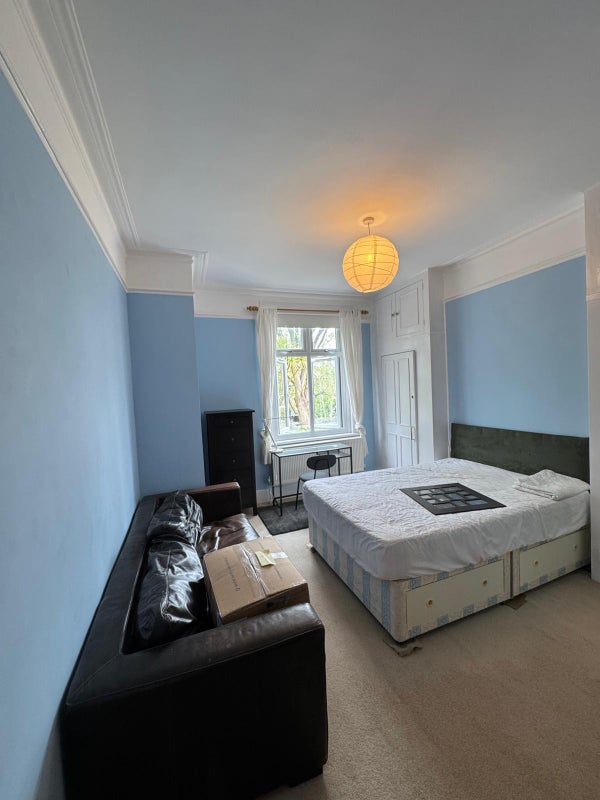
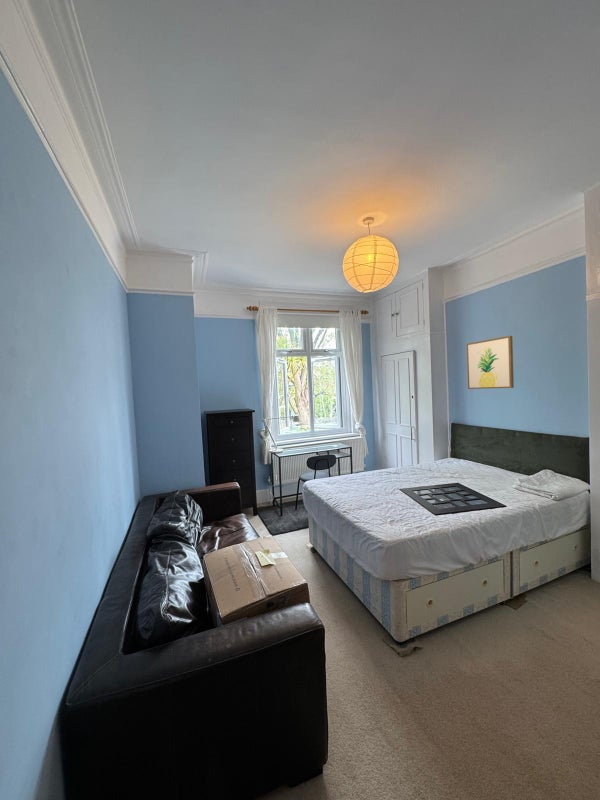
+ wall art [466,335,515,390]
